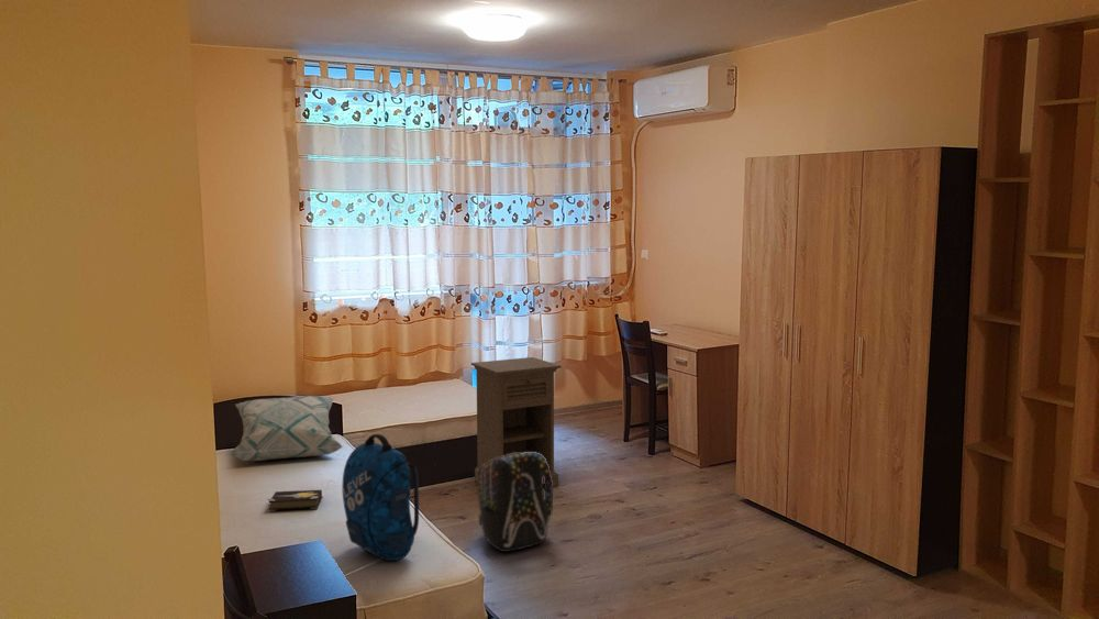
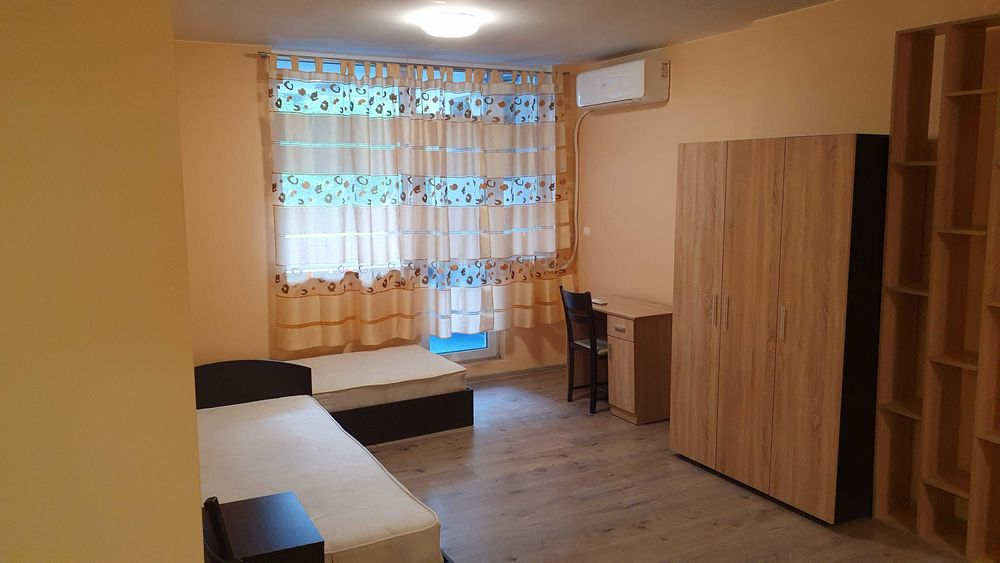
- hardback book [266,489,324,512]
- backpack [475,452,554,553]
- backpack [341,433,420,562]
- nightstand [470,356,563,488]
- decorative pillow [227,395,344,462]
